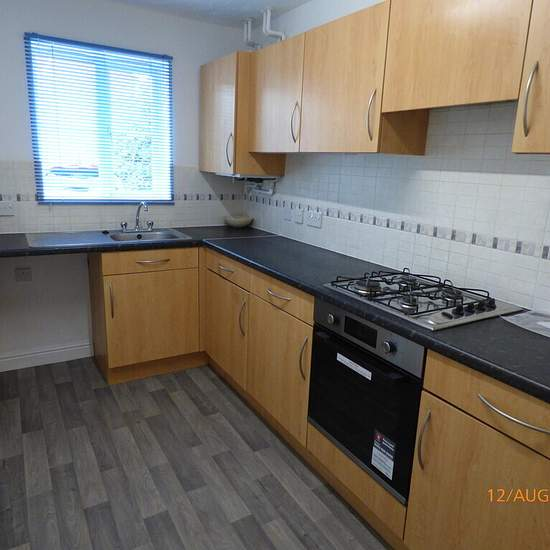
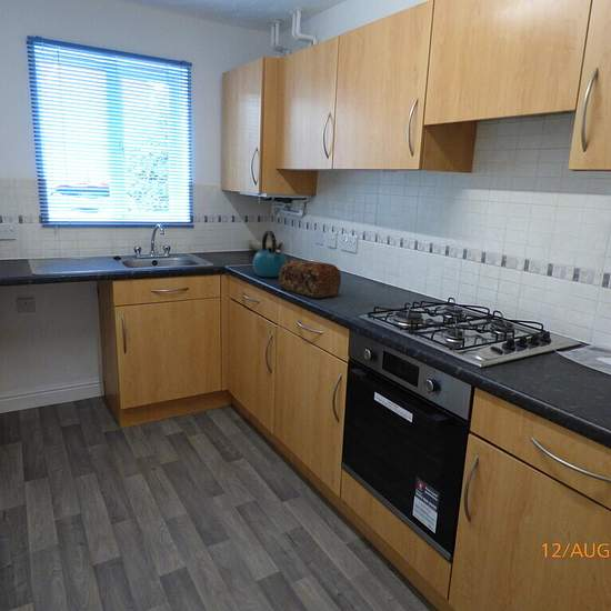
+ bread loaf [278,259,342,299]
+ kettle [252,230,288,279]
